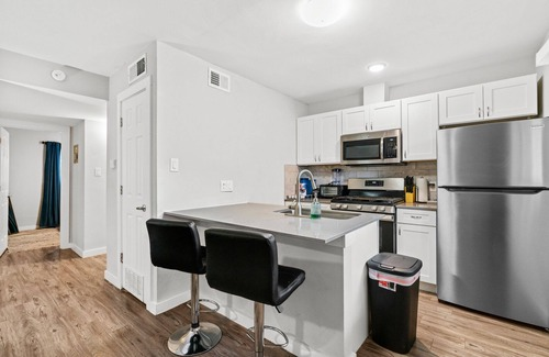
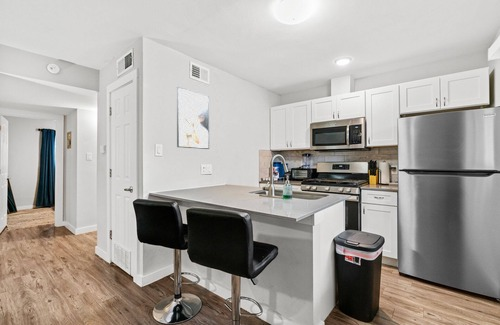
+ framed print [176,86,210,150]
